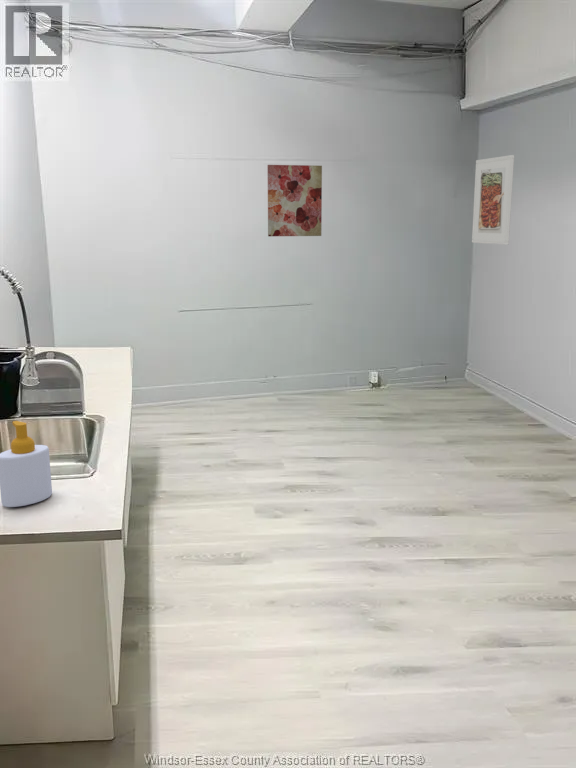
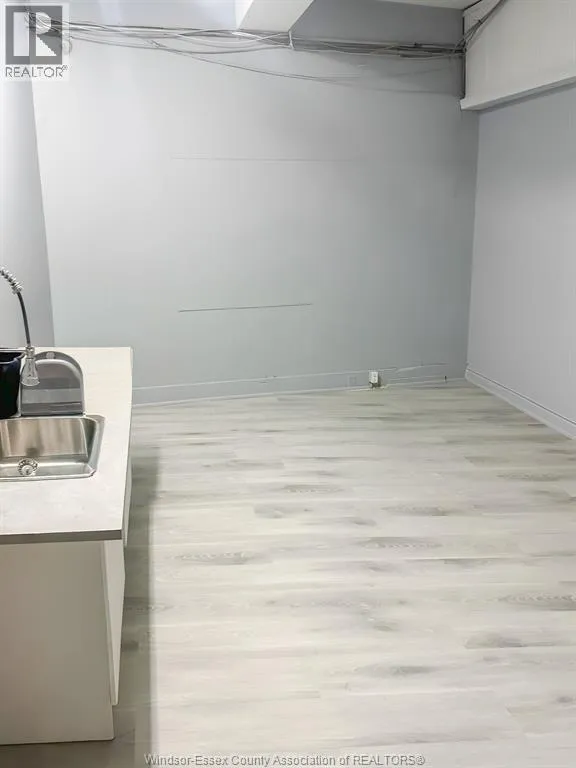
- wall art [267,164,323,237]
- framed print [471,154,515,246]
- soap bottle [0,420,53,508]
